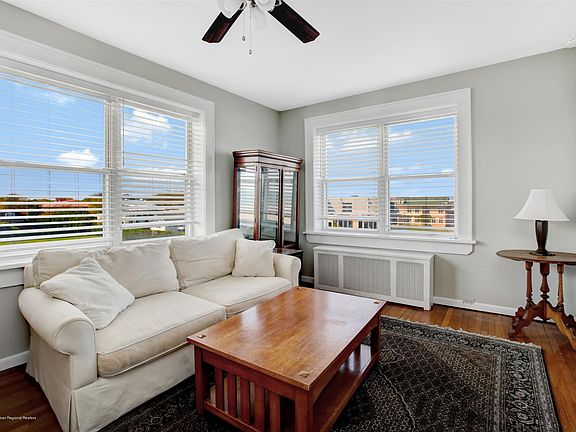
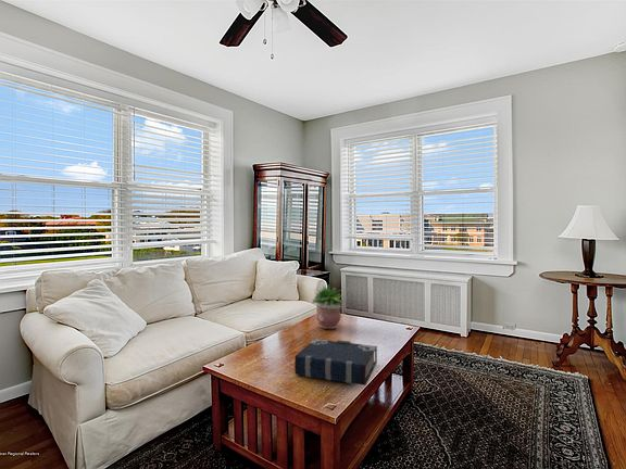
+ book [293,338,378,386]
+ potted plant [311,284,346,330]
